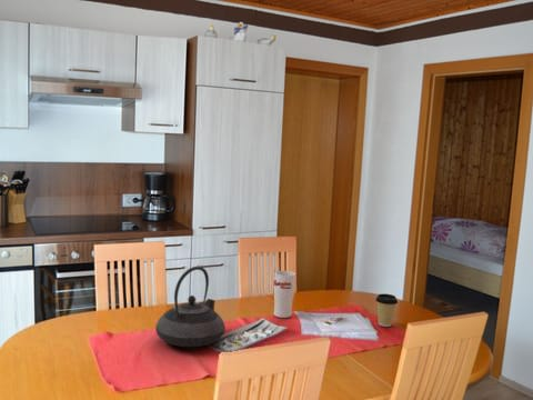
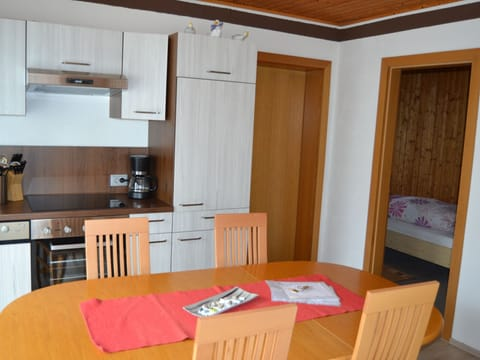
- teapot [154,266,227,348]
- cup [273,270,296,319]
- coffee cup [374,292,399,328]
